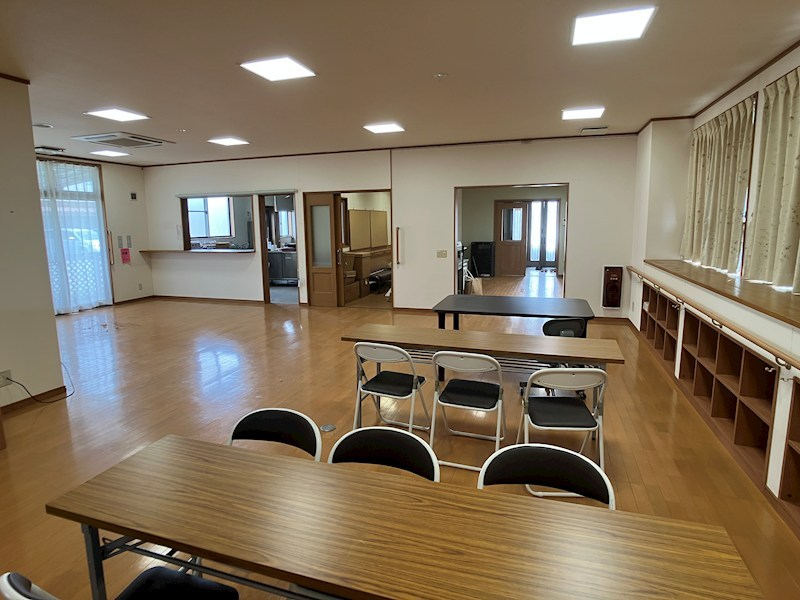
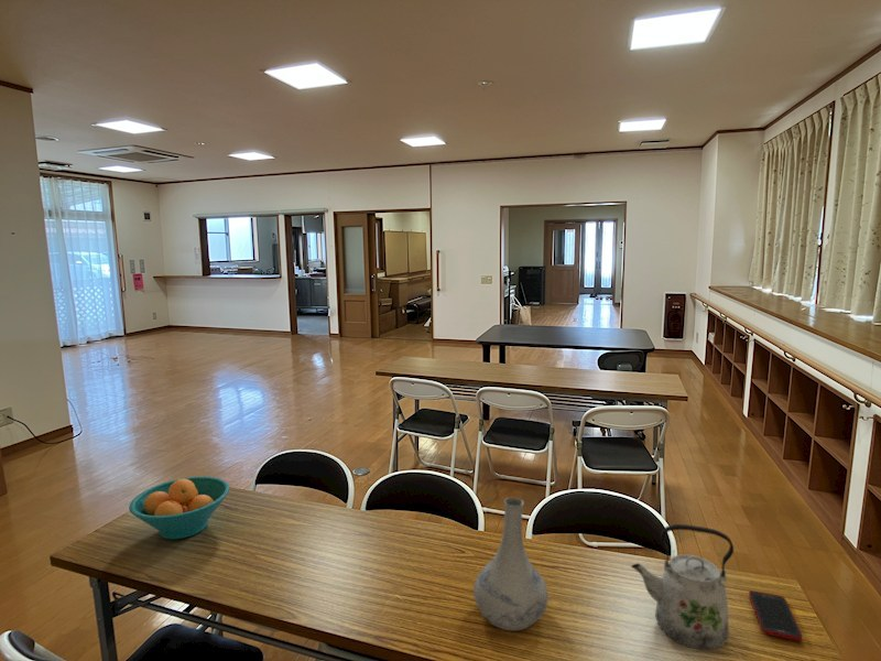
+ vase [472,497,550,631]
+ kettle [630,523,735,651]
+ fruit bowl [128,476,231,540]
+ cell phone [748,589,804,642]
